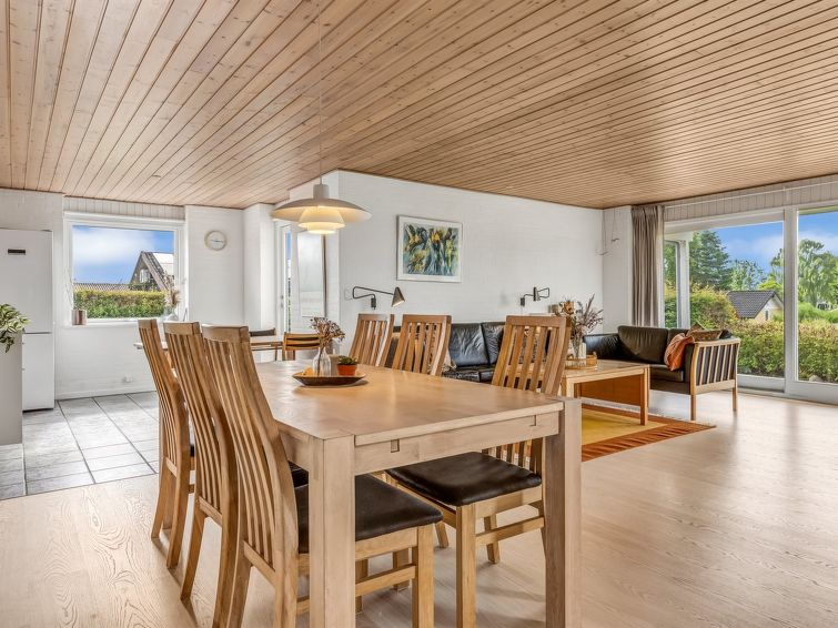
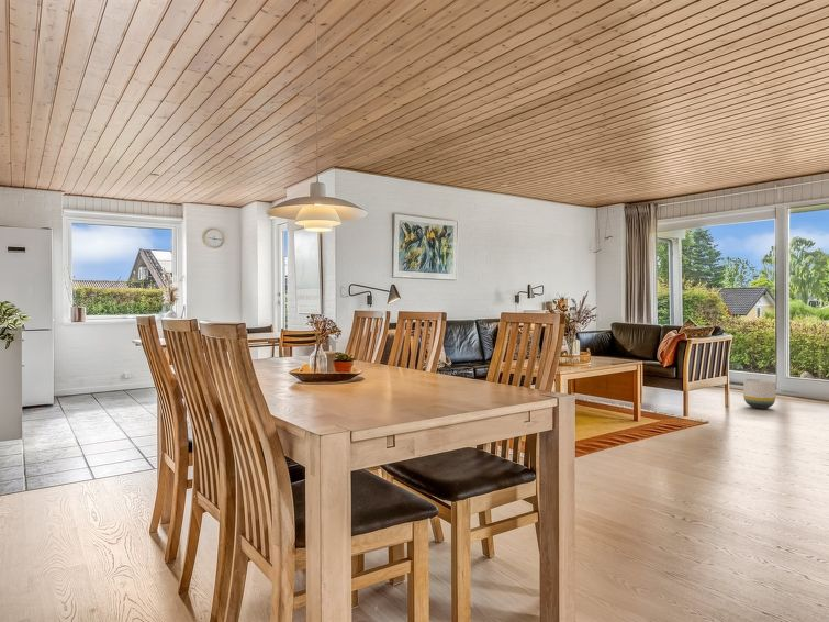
+ planter [742,378,776,410]
